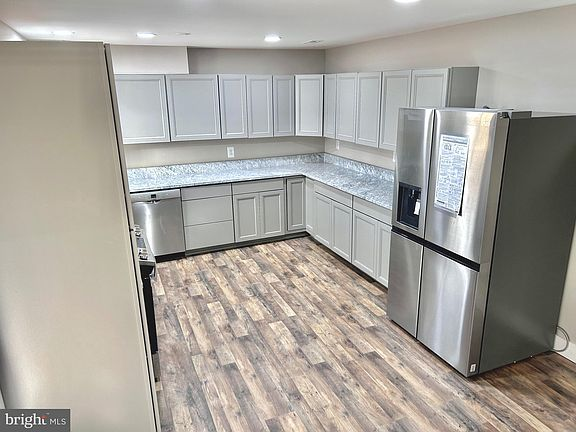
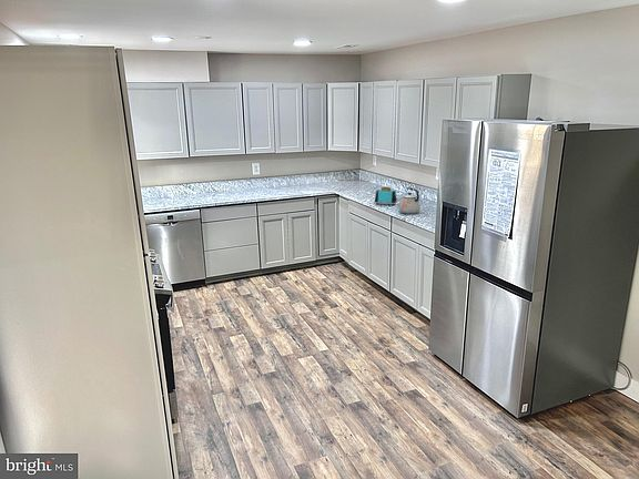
+ kettle [397,186,422,215]
+ toaster [374,186,398,206]
